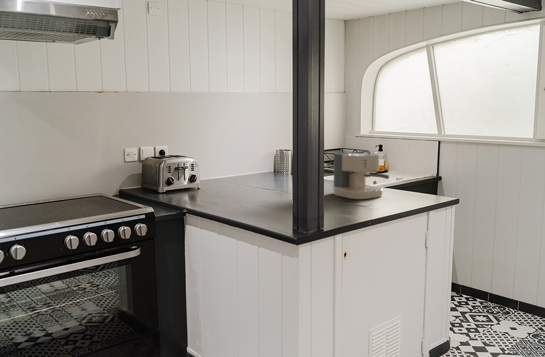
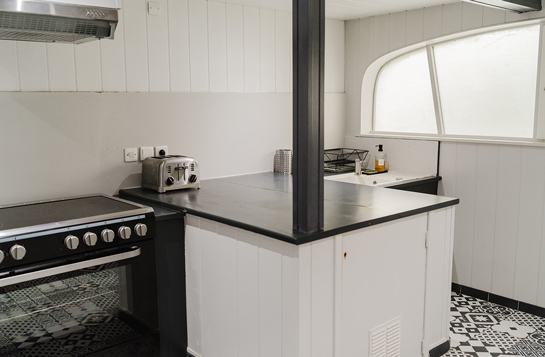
- coffee maker [332,150,390,200]
